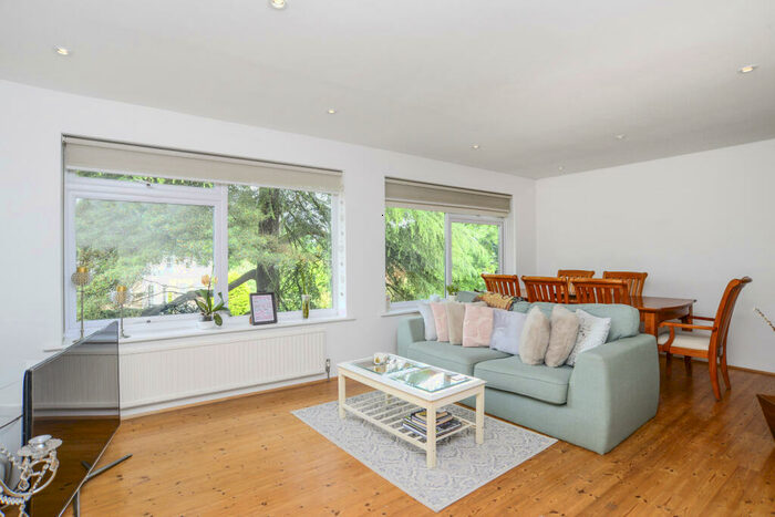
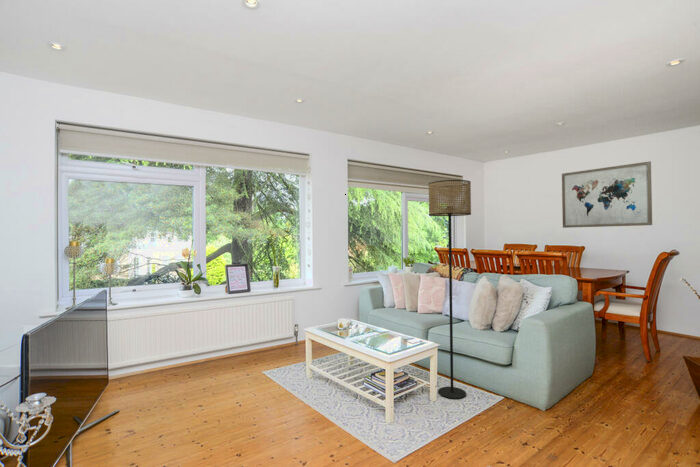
+ wall art [561,160,653,229]
+ floor lamp [427,179,472,400]
